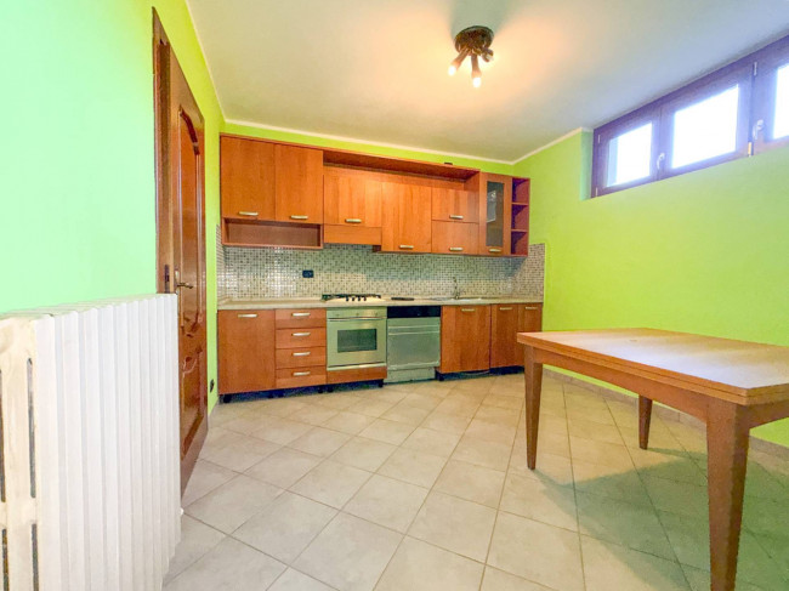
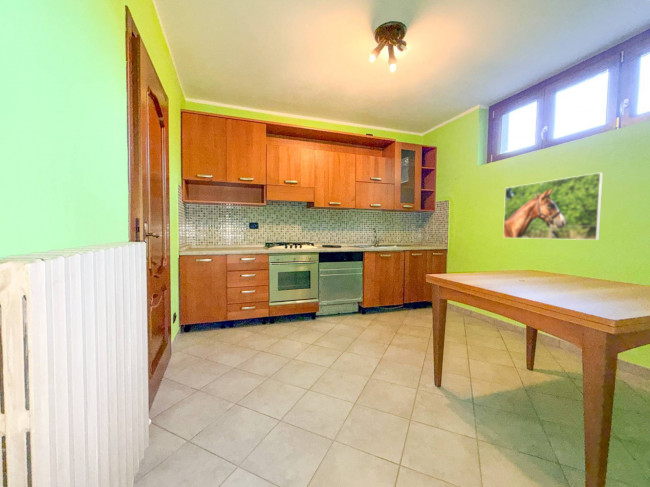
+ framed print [502,171,604,241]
